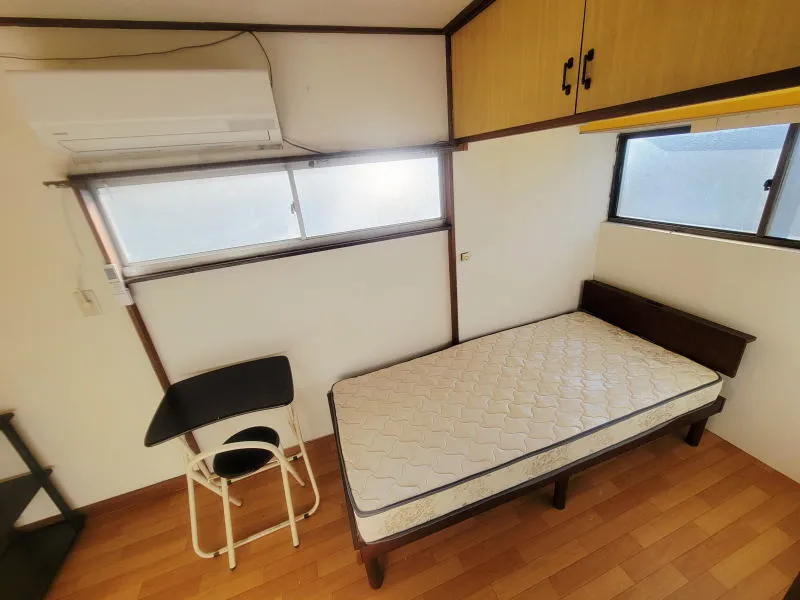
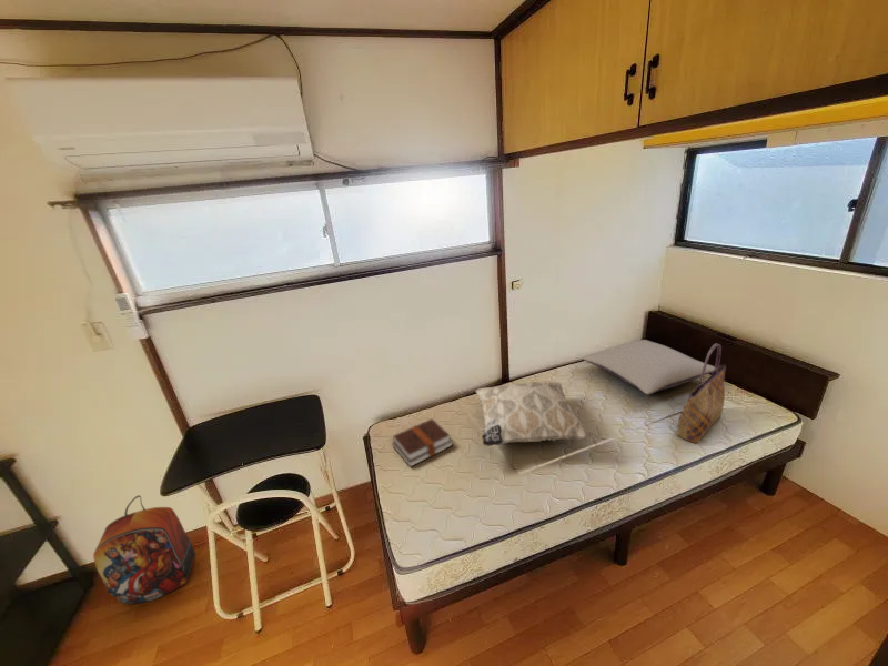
+ tote bag [676,343,727,445]
+ pillow [582,339,717,396]
+ hardback book [391,417,454,468]
+ decorative pillow [474,381,594,447]
+ backpack [92,494,196,605]
